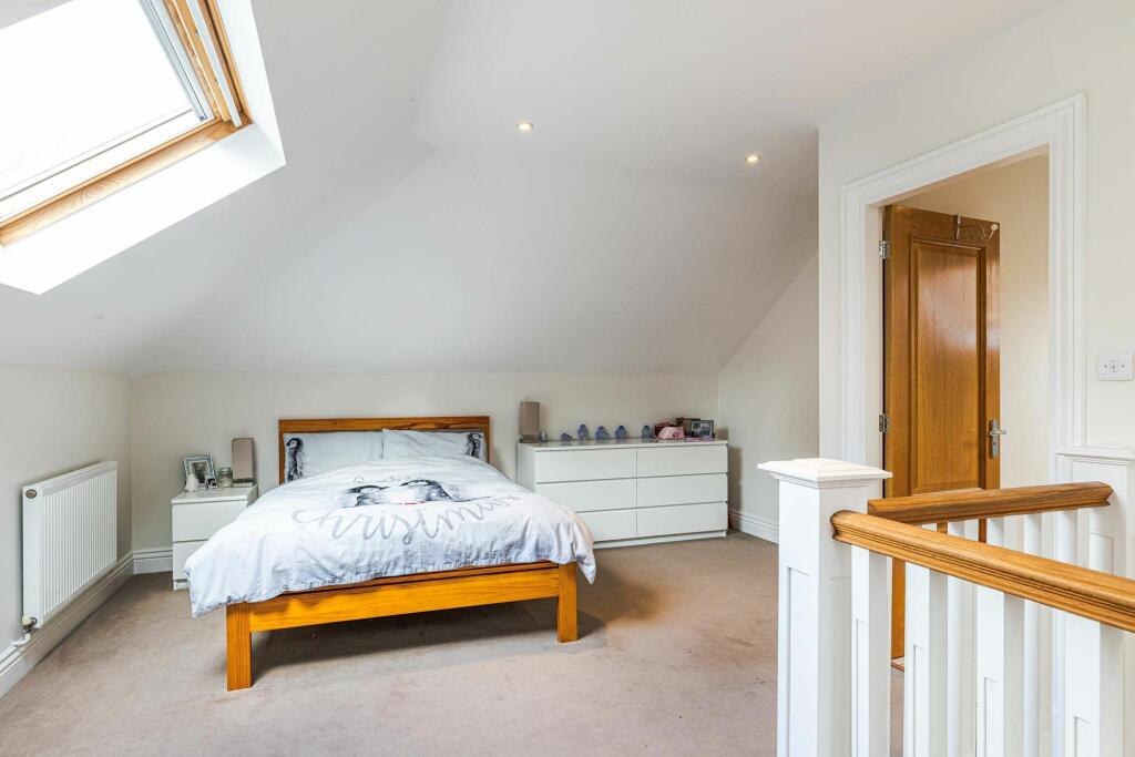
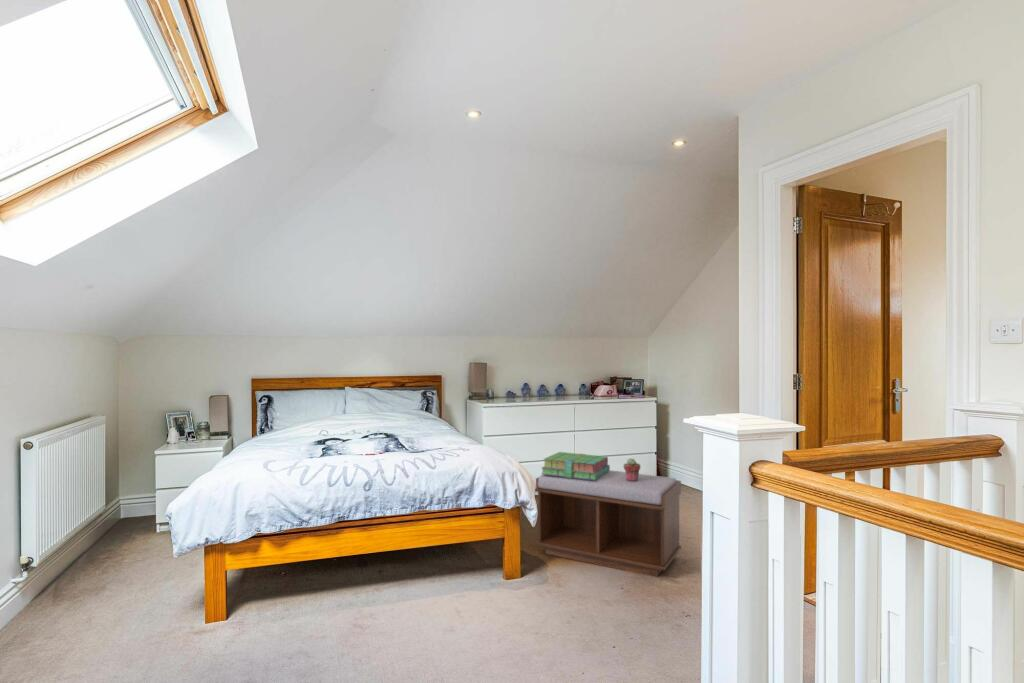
+ bench [535,469,682,578]
+ potted succulent [622,457,641,481]
+ stack of books [541,451,611,480]
